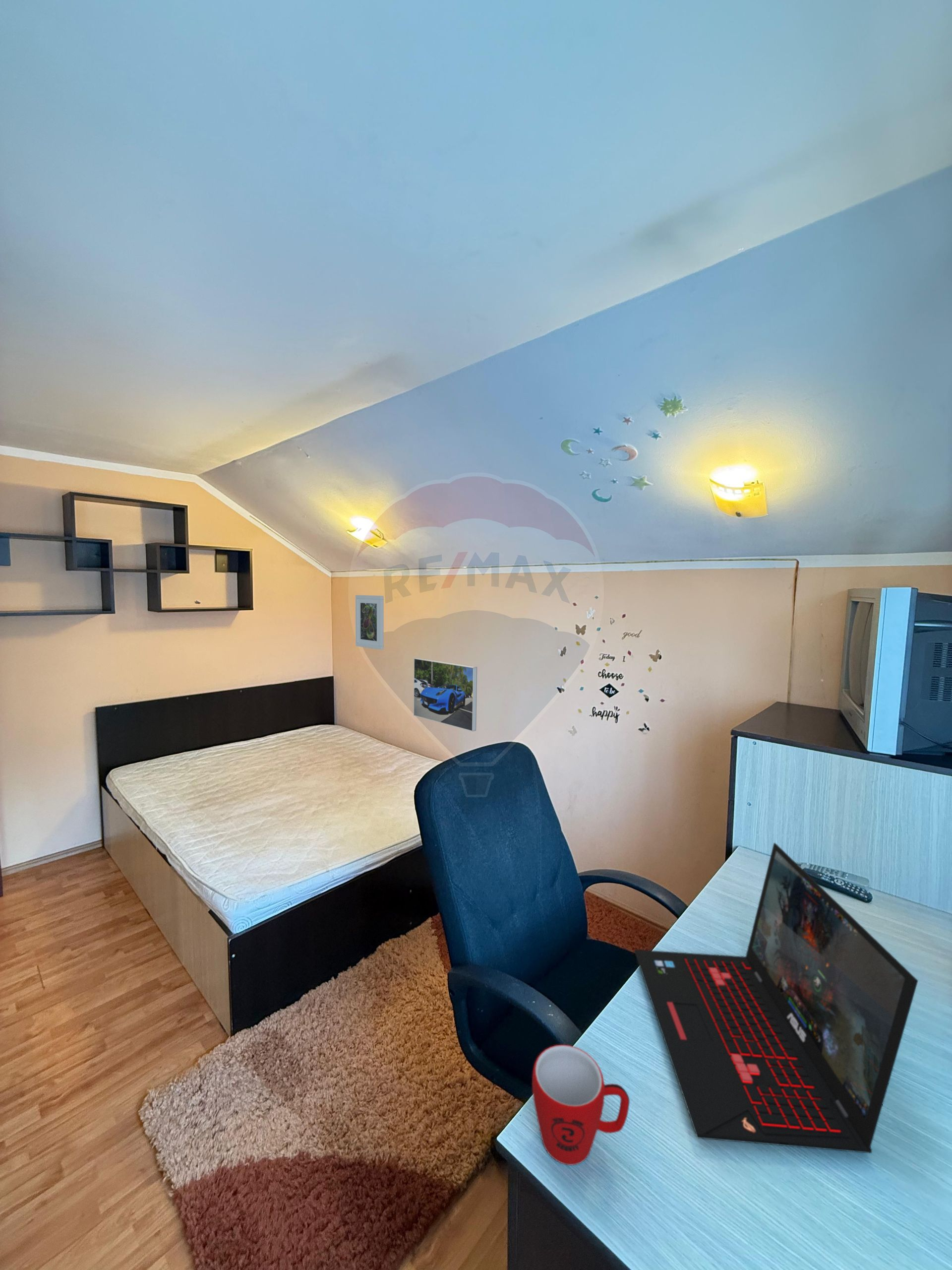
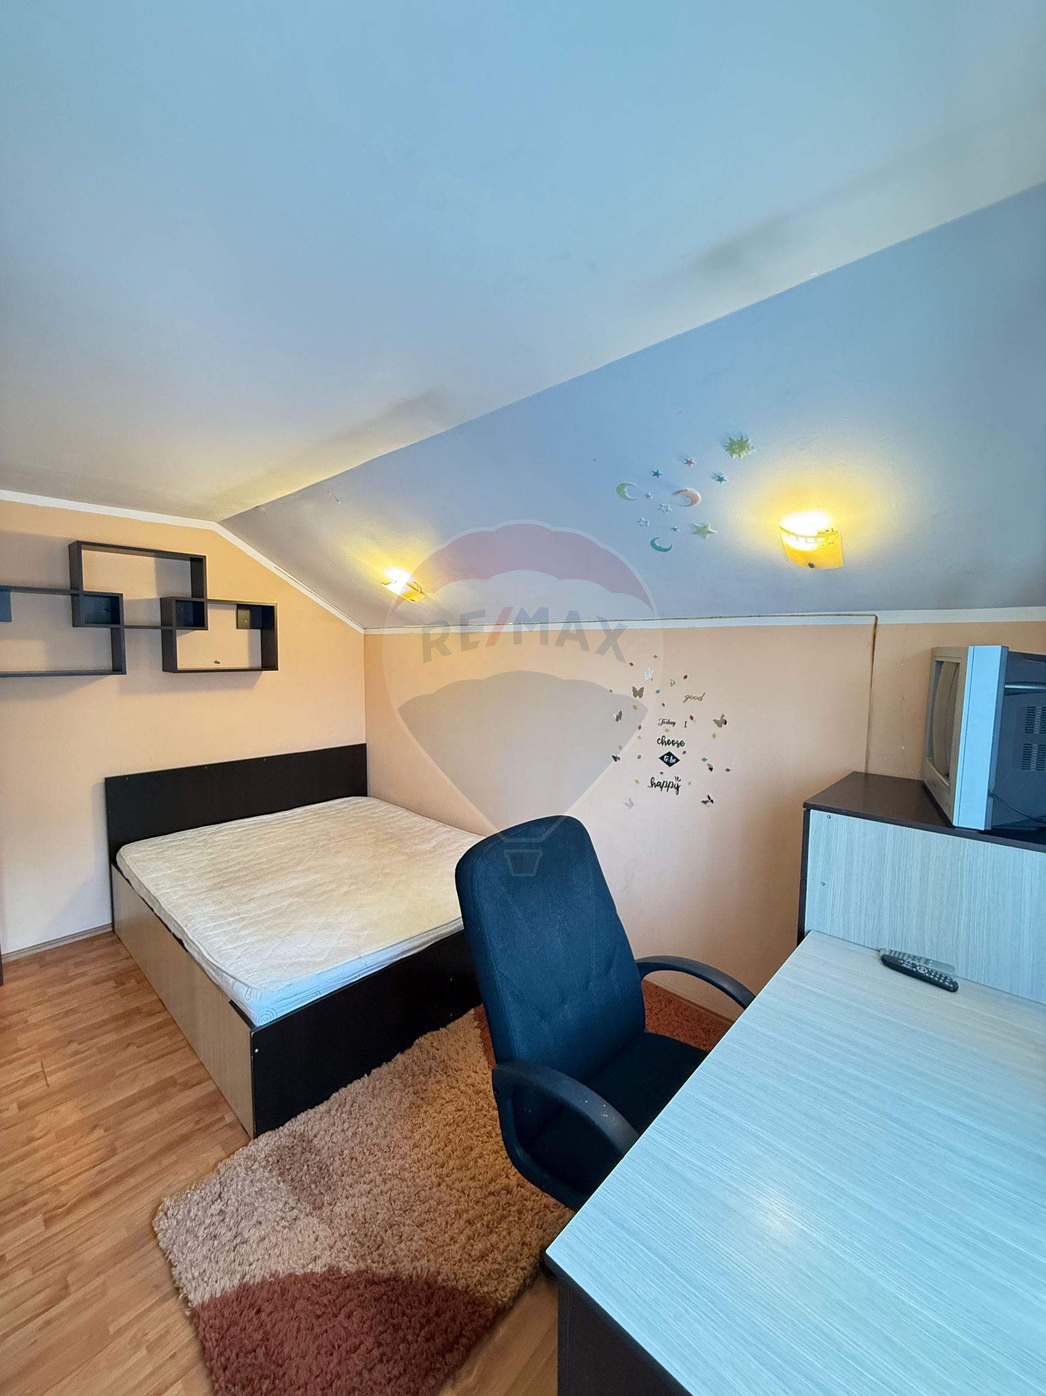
- mug [532,1044,630,1166]
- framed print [355,594,384,650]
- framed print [413,657,477,732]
- laptop [634,842,919,1154]
